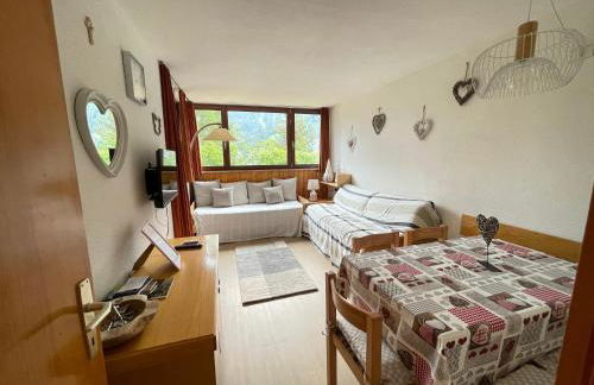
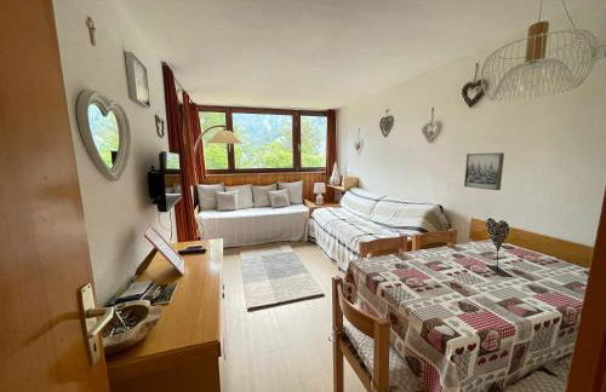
+ wall art [463,151,505,191]
